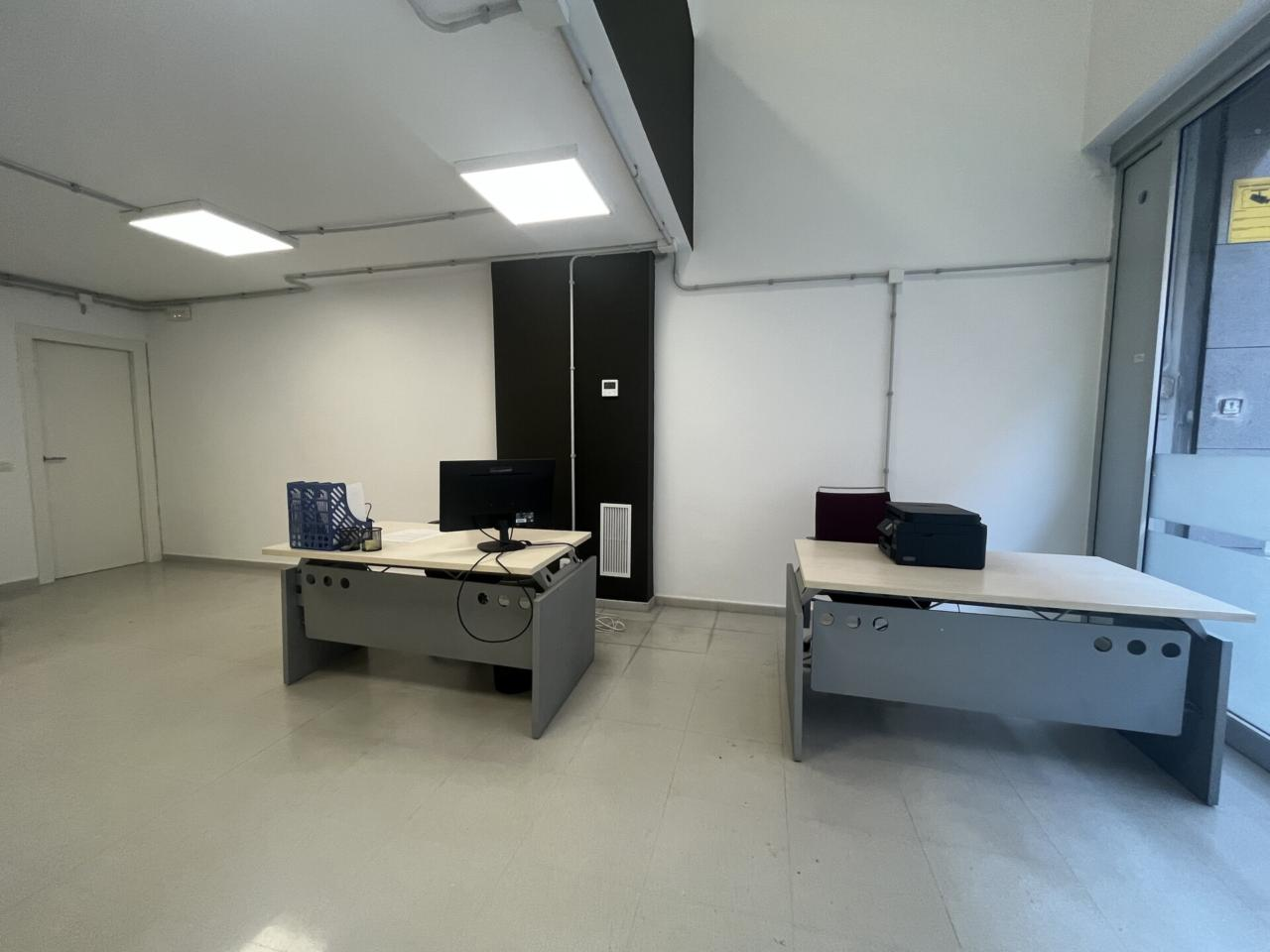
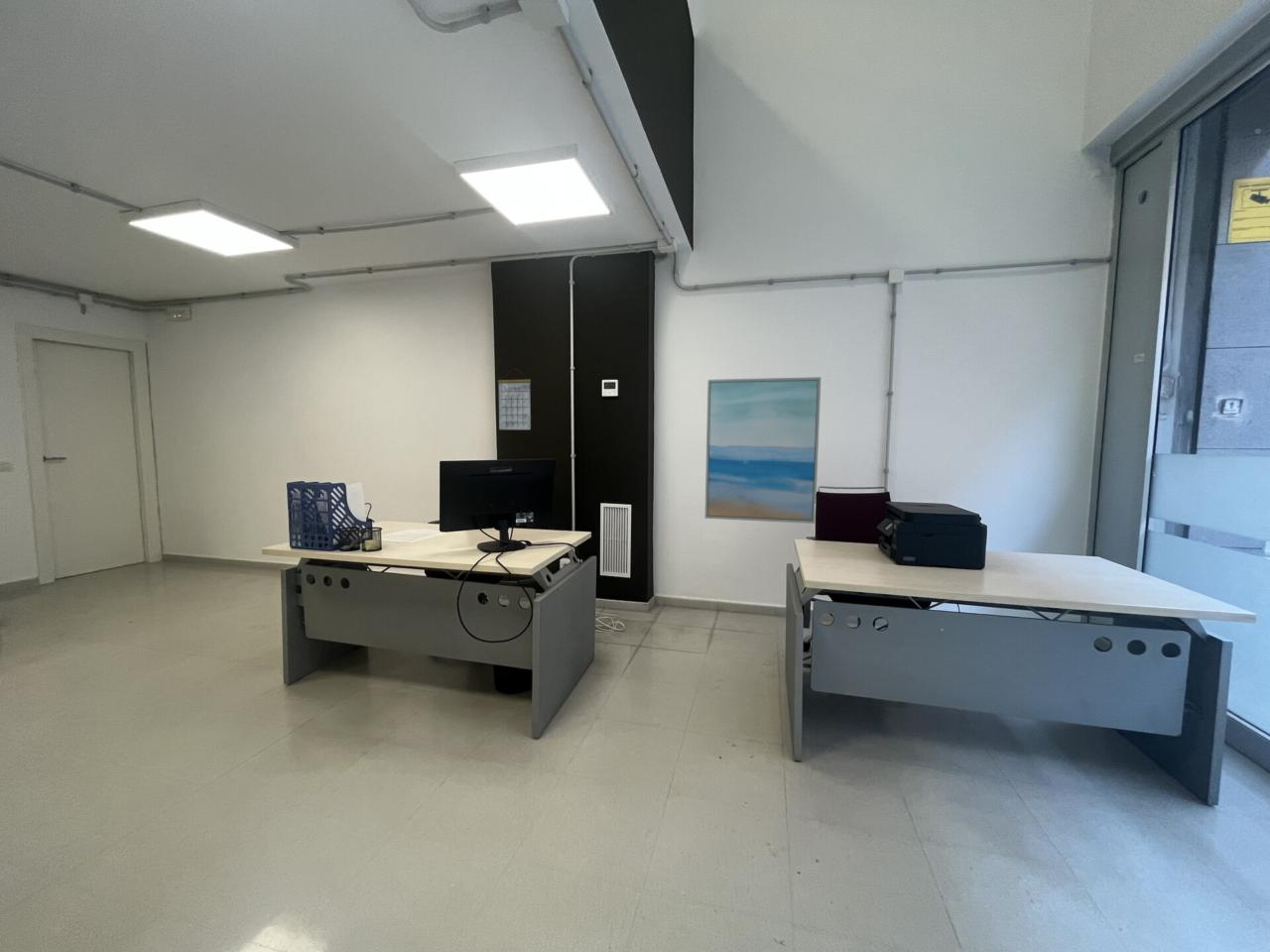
+ calendar [497,368,532,430]
+ wall art [704,376,822,525]
